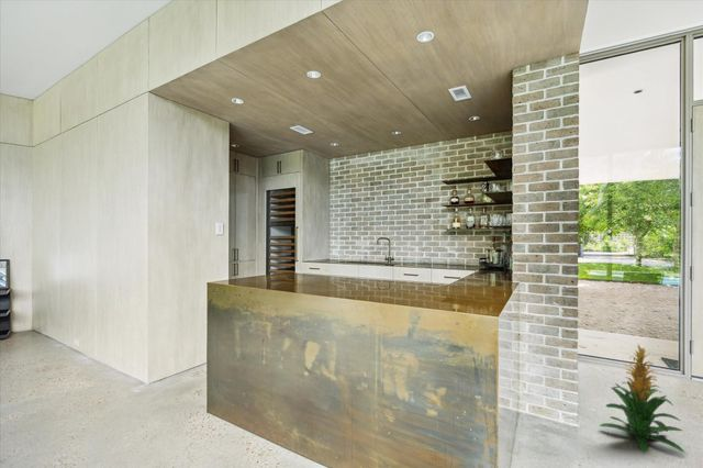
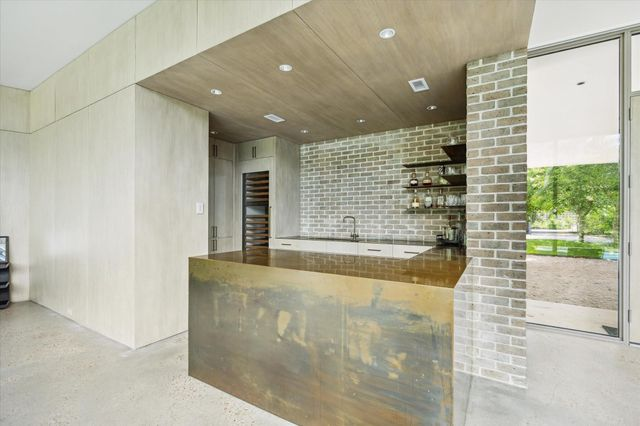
- indoor plant [598,344,685,454]
